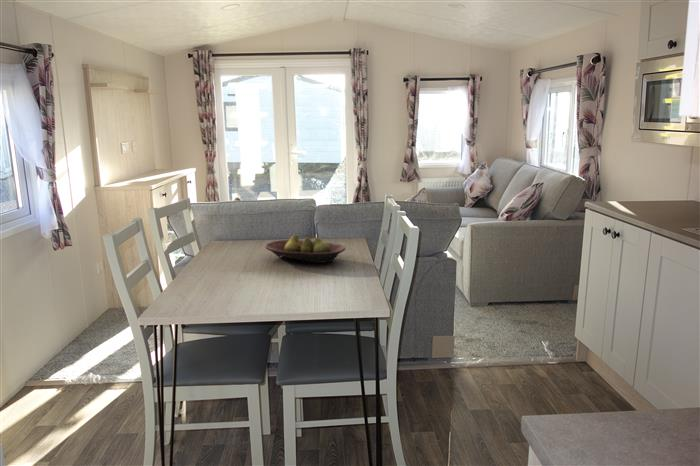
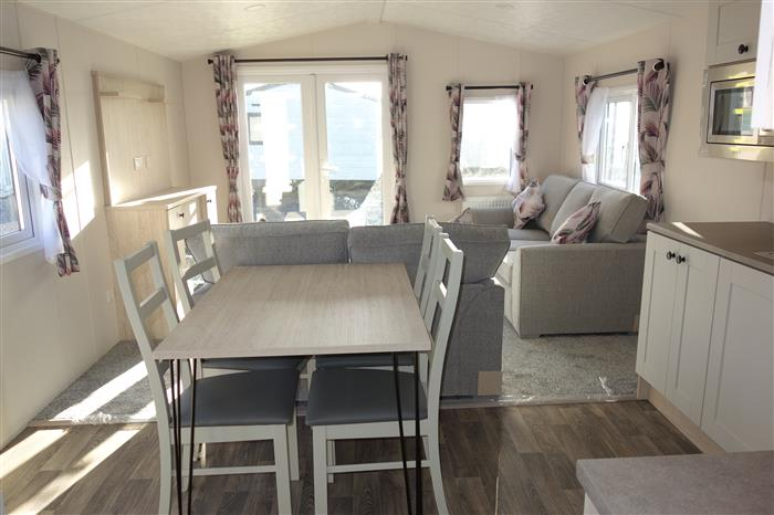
- fruit bowl [264,234,347,264]
